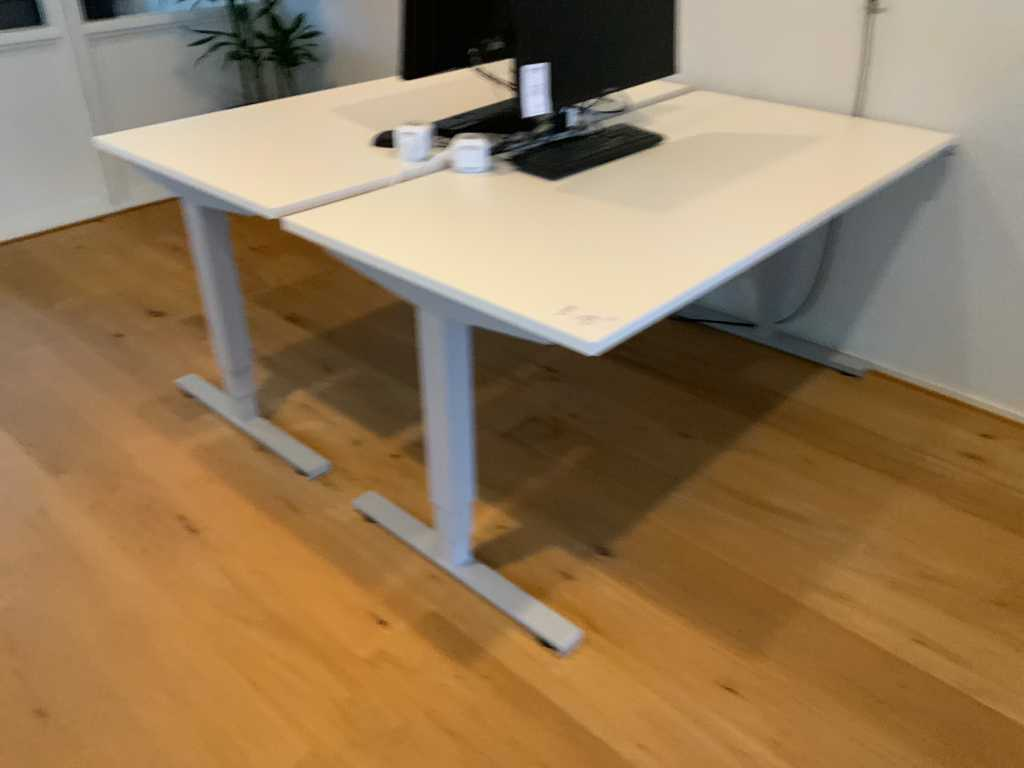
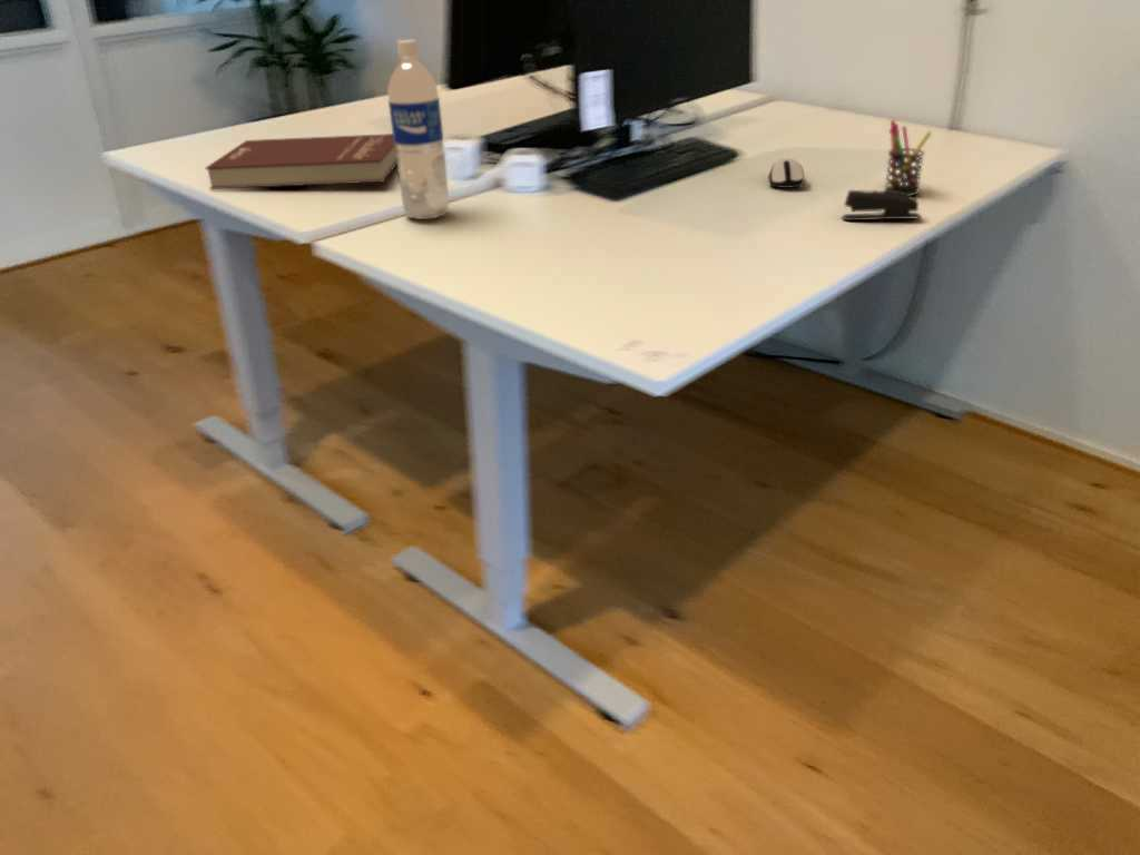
+ pen holder [883,119,933,197]
+ water bottle [386,39,450,220]
+ book [205,132,397,190]
+ stapler [841,189,923,222]
+ computer mouse [767,157,806,189]
